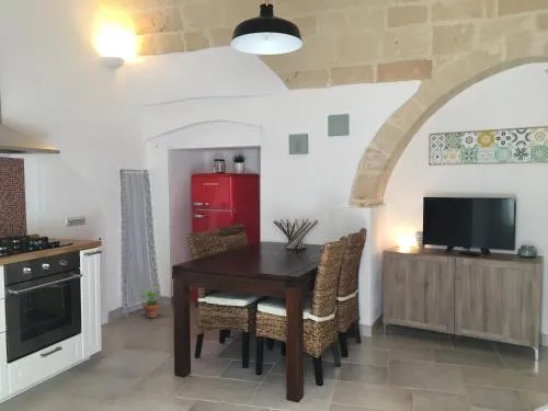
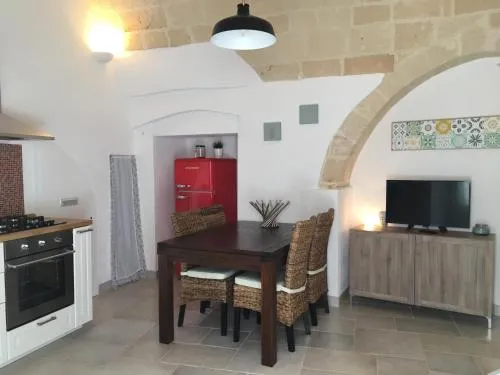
- potted plant [137,285,164,319]
